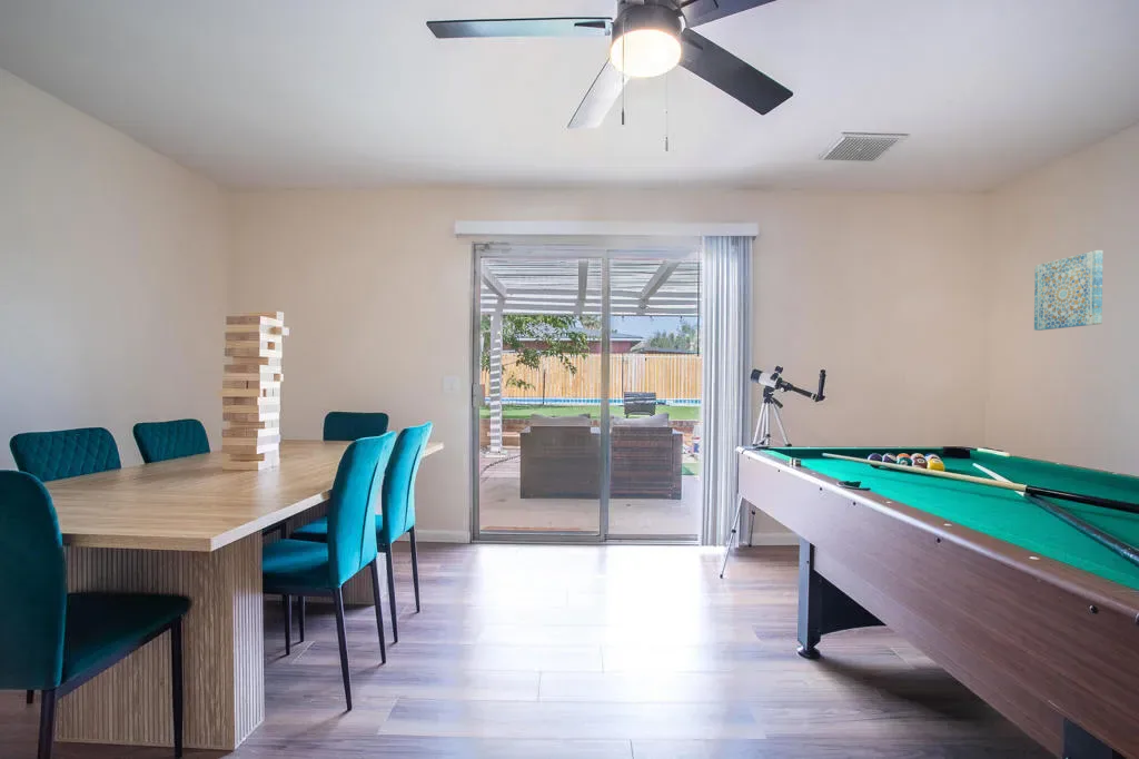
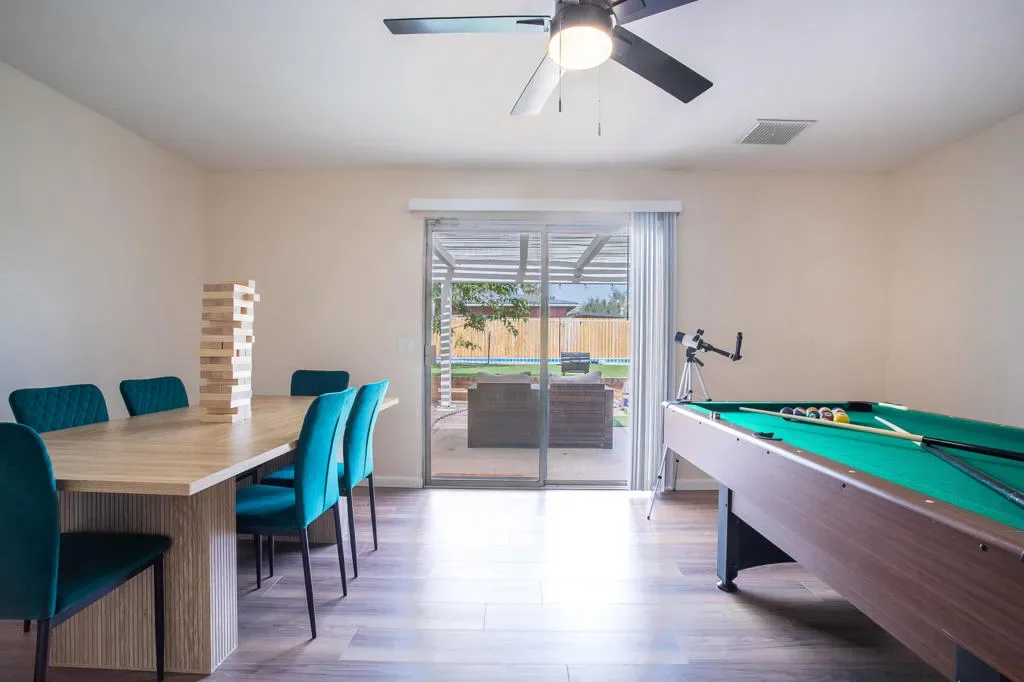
- wall art [1033,249,1105,332]
